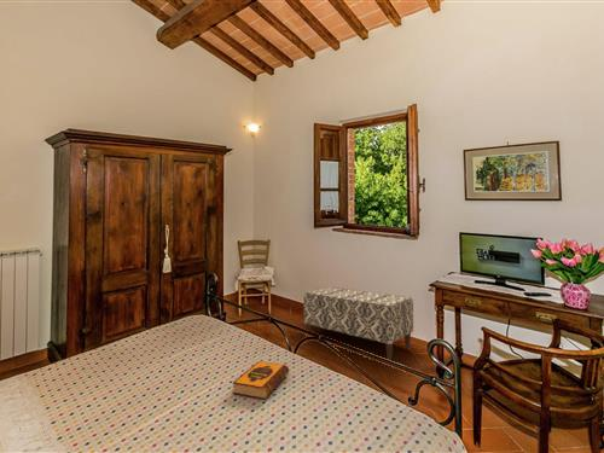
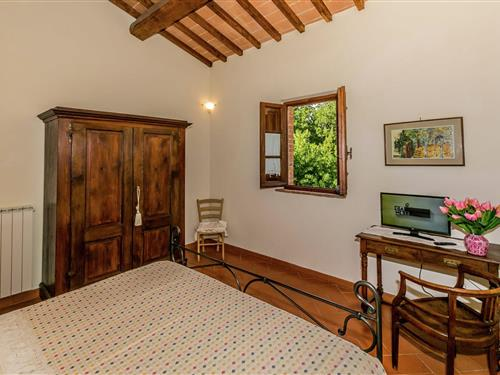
- hardback book [232,360,290,400]
- bench [303,286,414,361]
